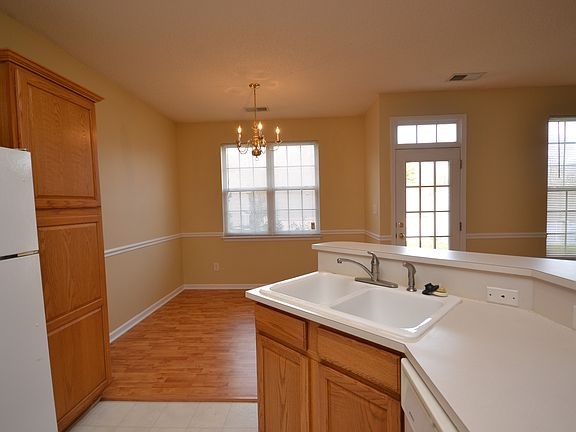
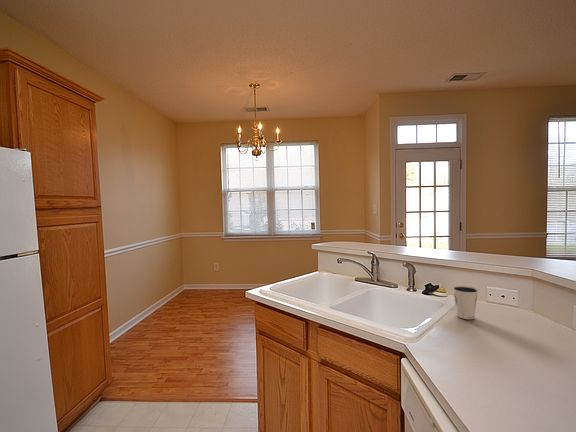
+ dixie cup [452,285,479,320]
